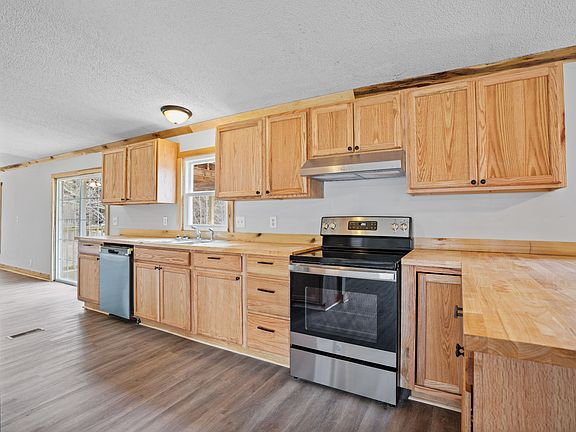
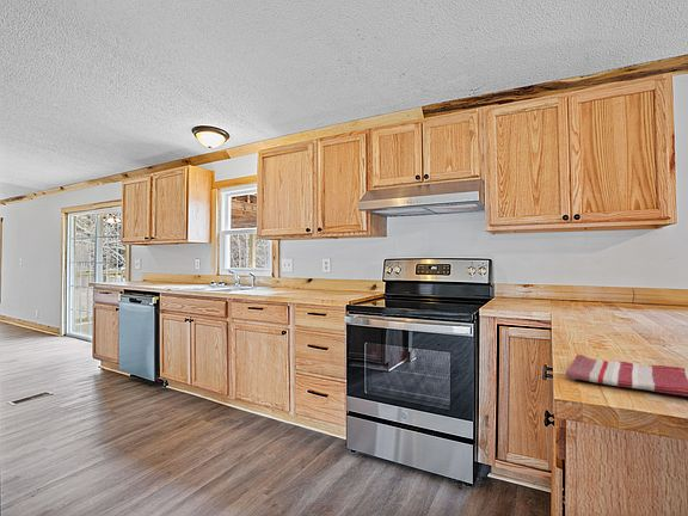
+ dish towel [565,354,688,398]
